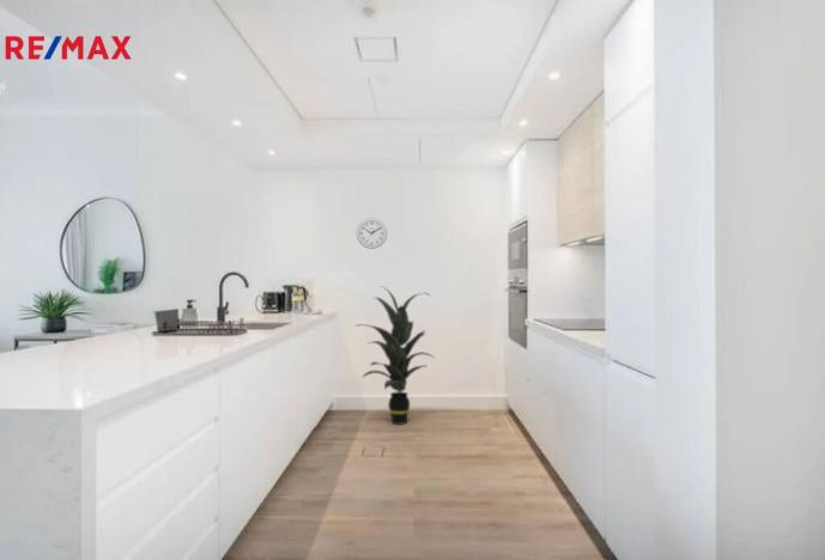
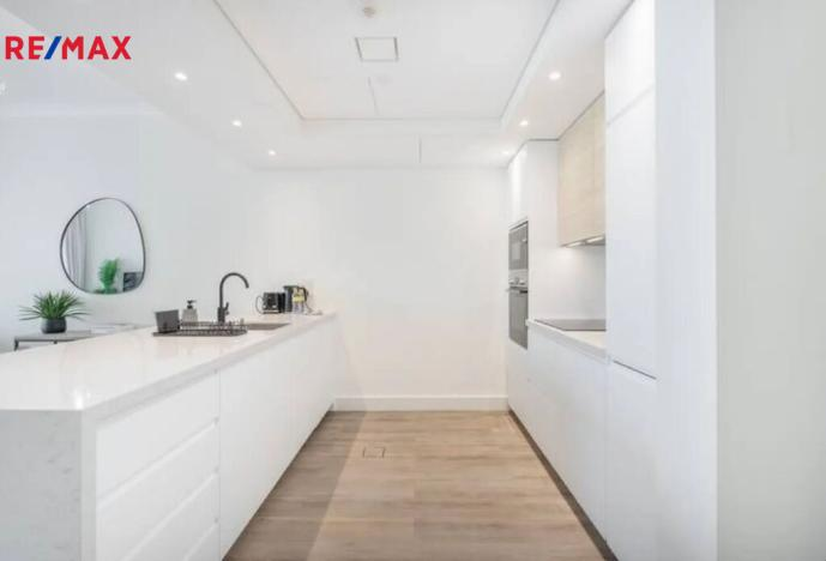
- wall clock [356,217,388,250]
- indoor plant [354,285,438,426]
